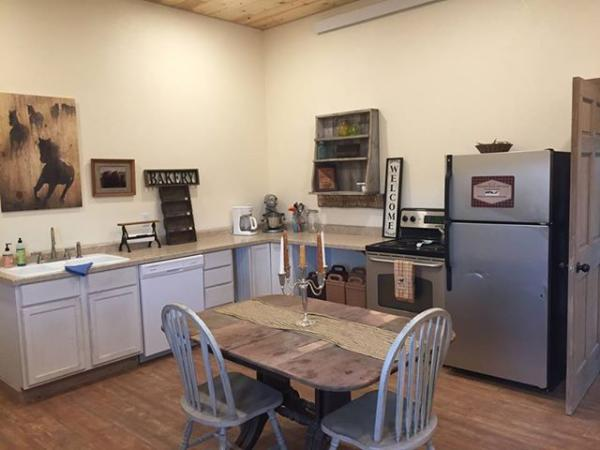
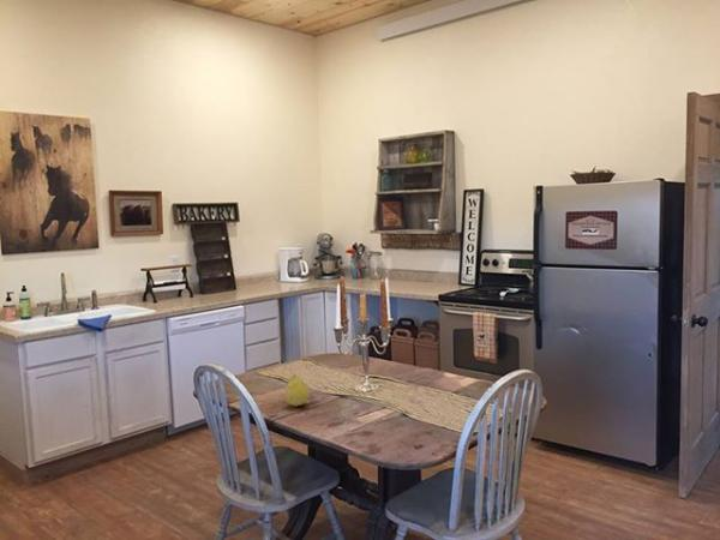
+ fruit [284,372,310,408]
